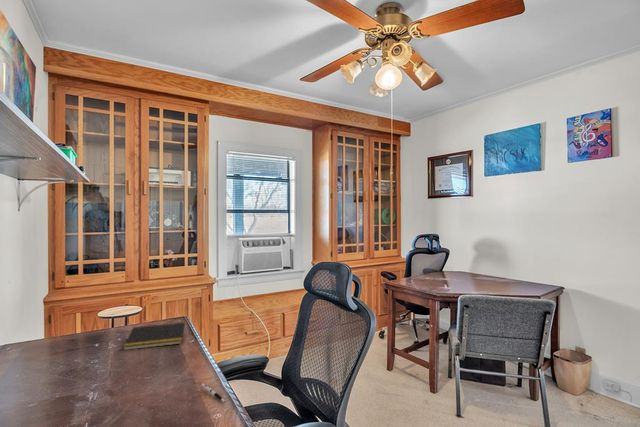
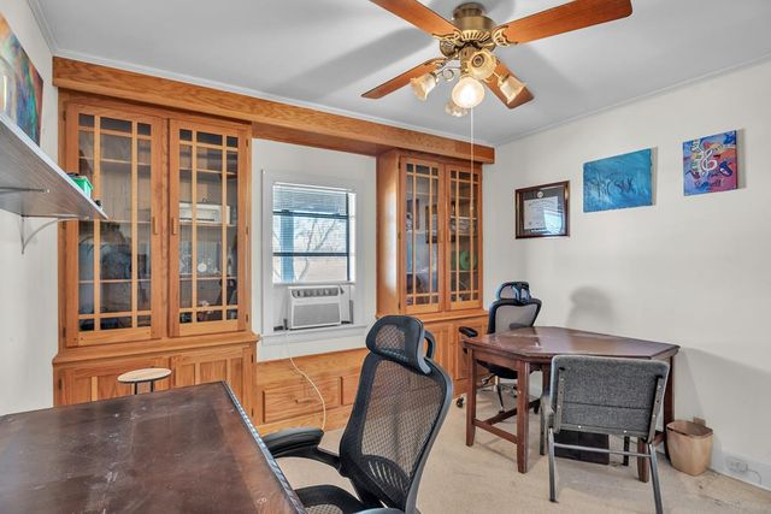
- pen [201,383,226,403]
- notepad [122,321,186,351]
